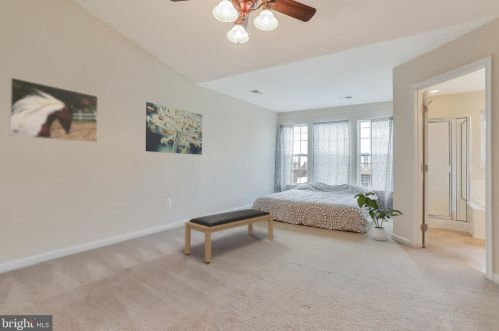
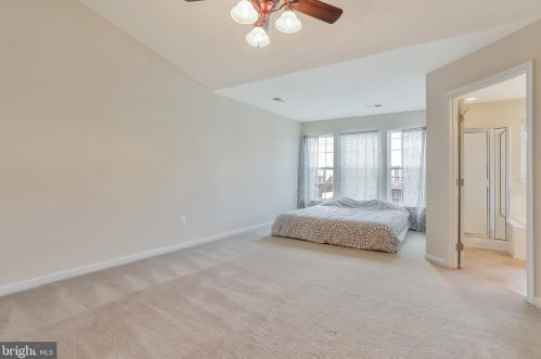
- bench [184,208,274,263]
- wall art [145,101,203,156]
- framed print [9,76,99,144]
- house plant [353,191,404,242]
